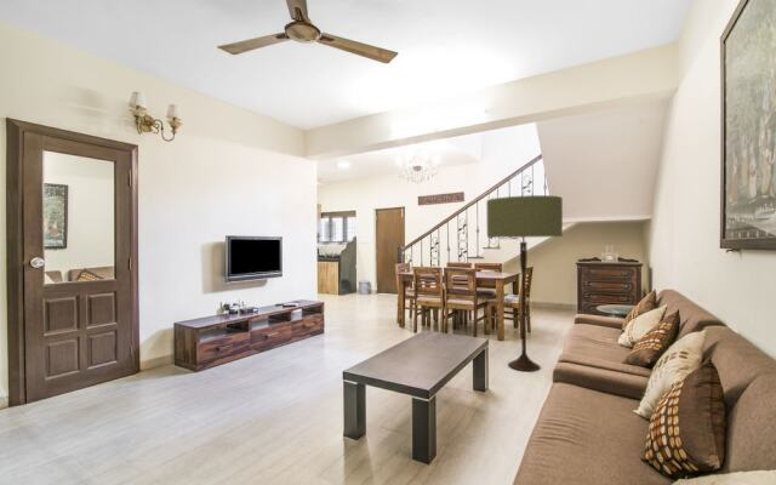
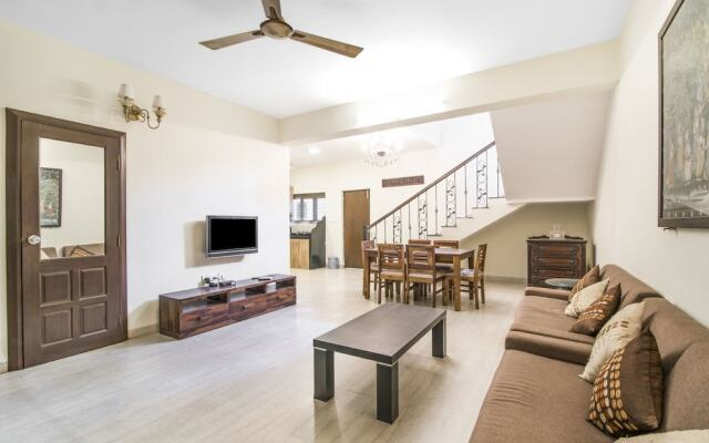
- floor lamp [485,194,564,372]
